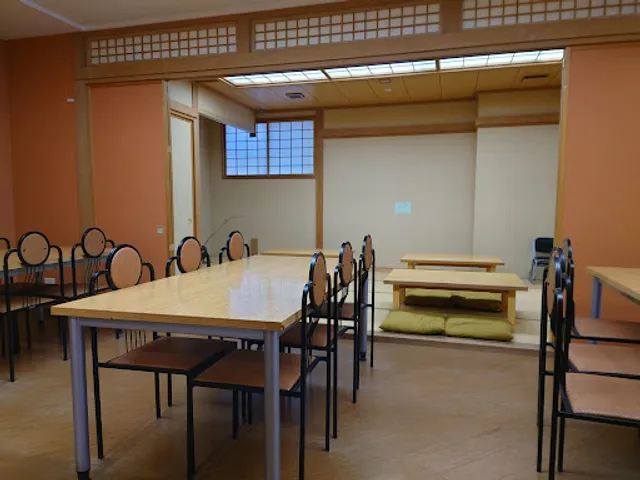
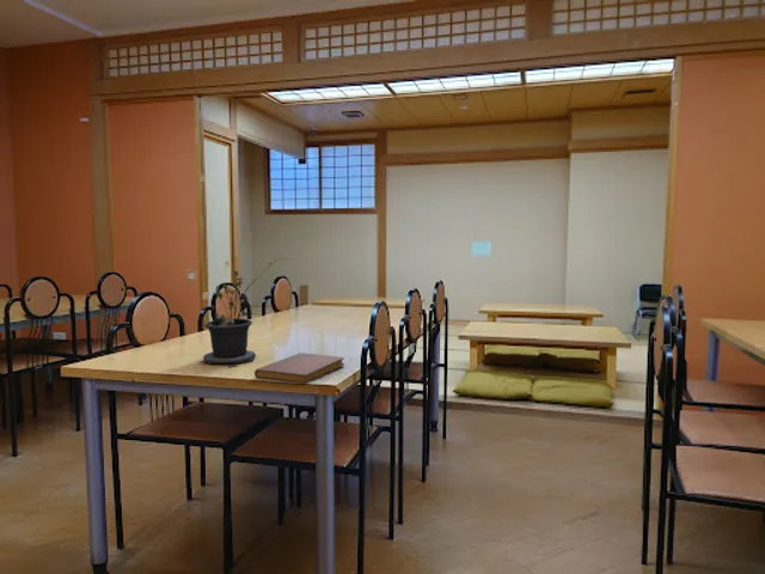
+ notebook [253,352,345,385]
+ potted plant [202,269,257,370]
